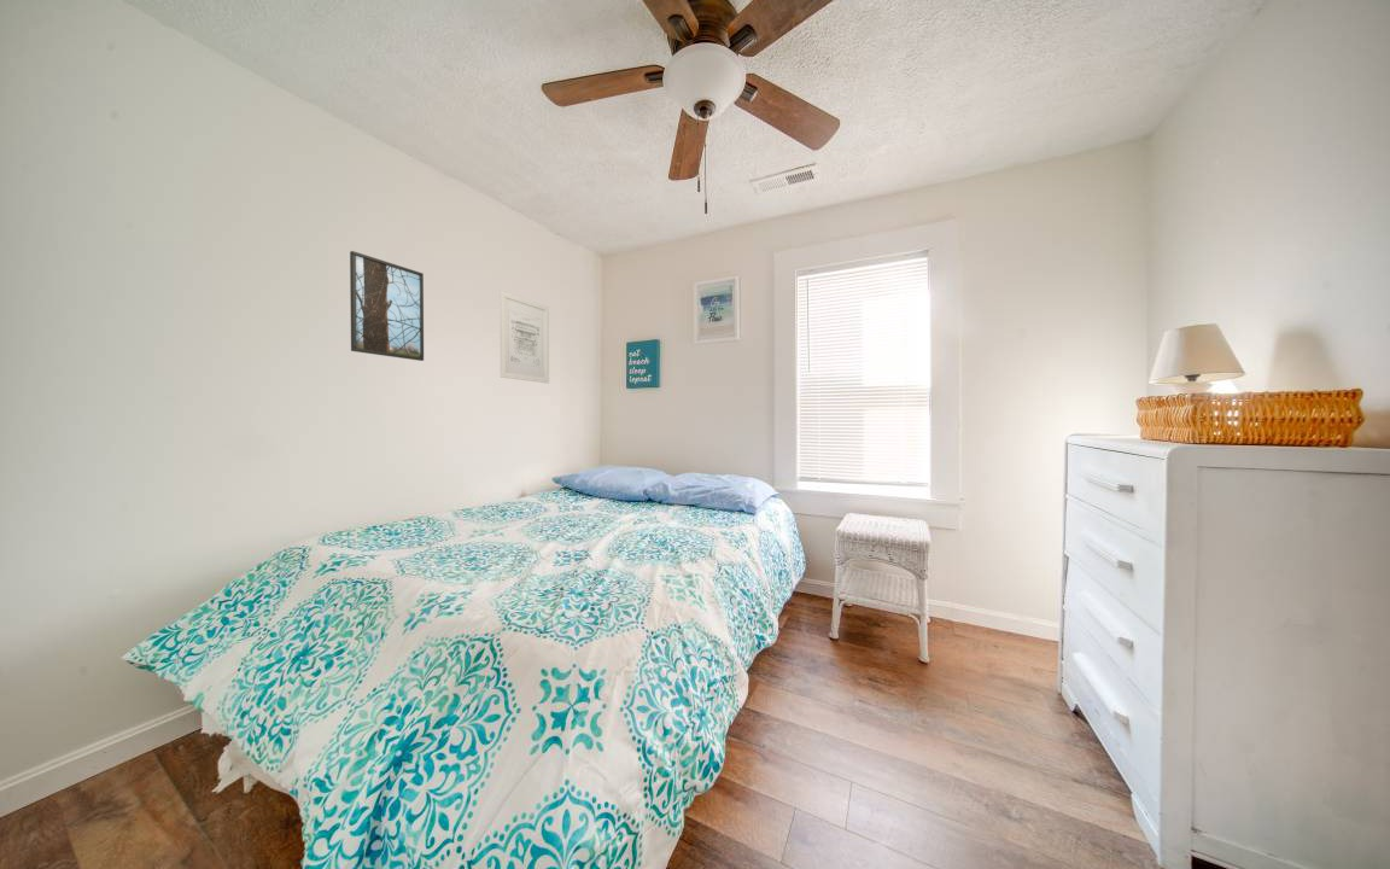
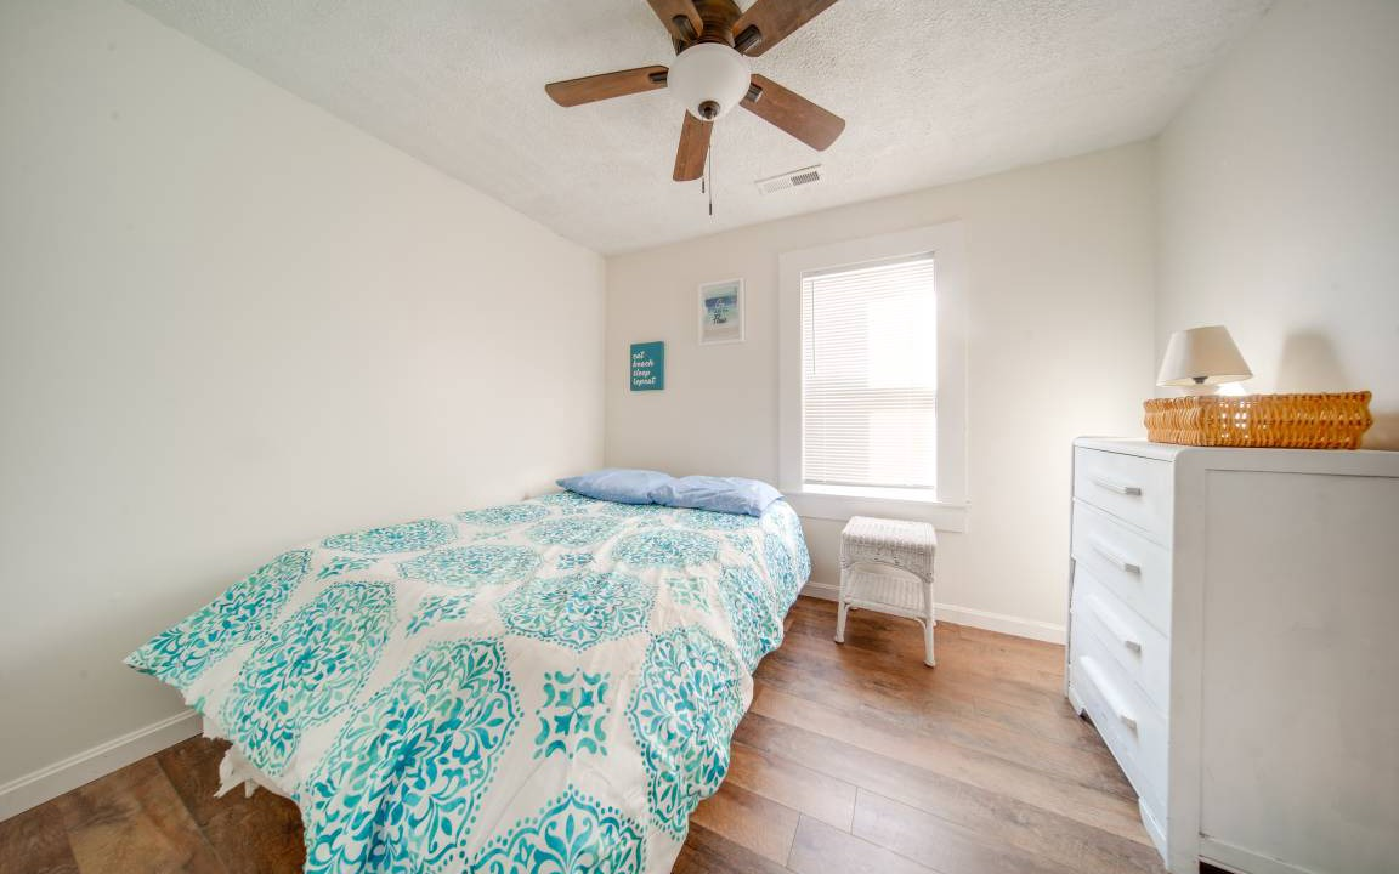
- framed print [349,250,425,362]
- wall art [498,290,550,384]
